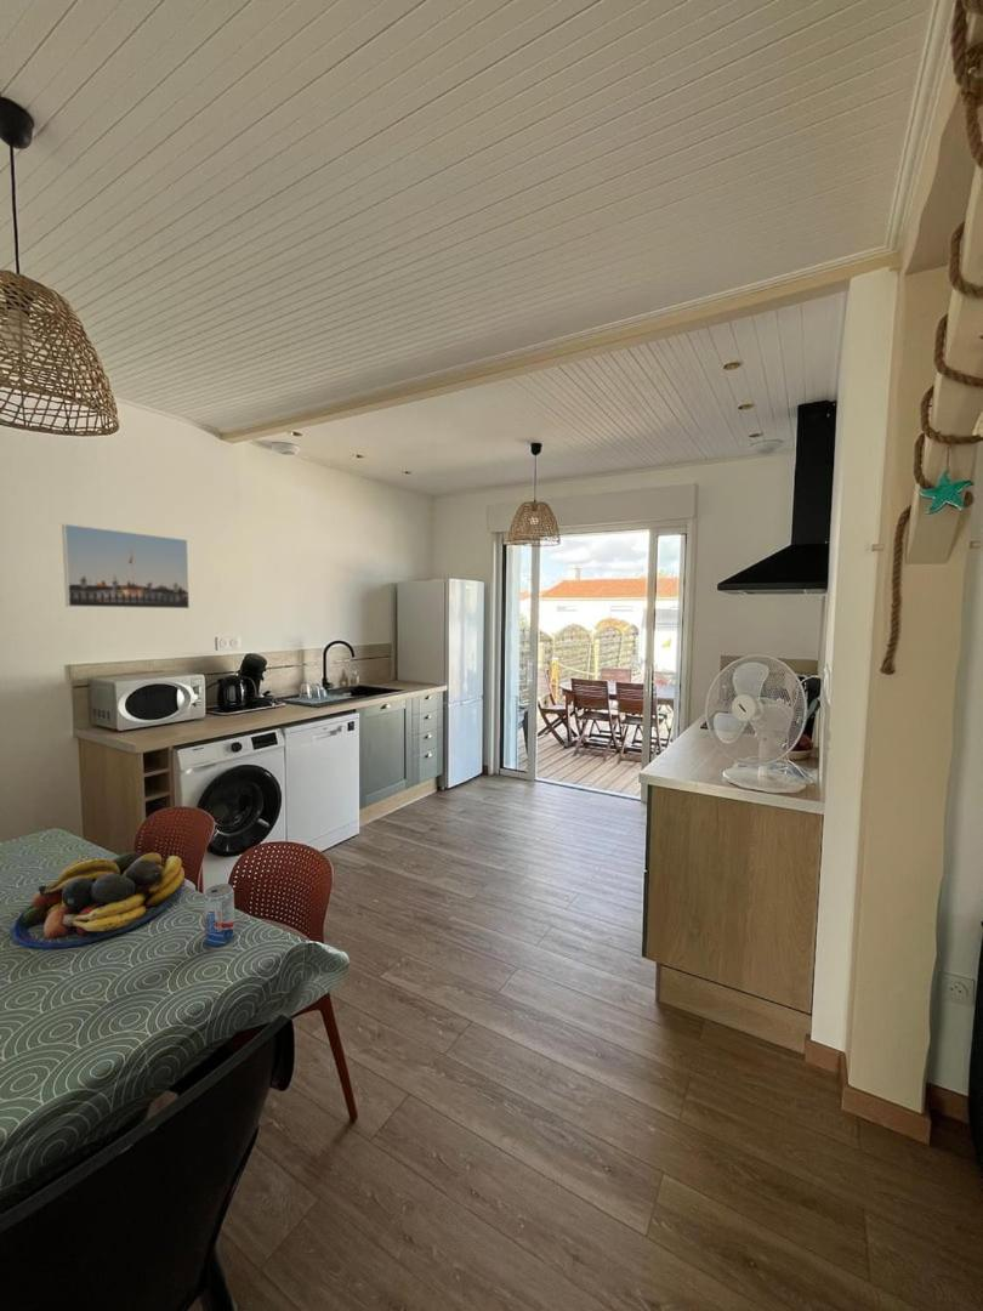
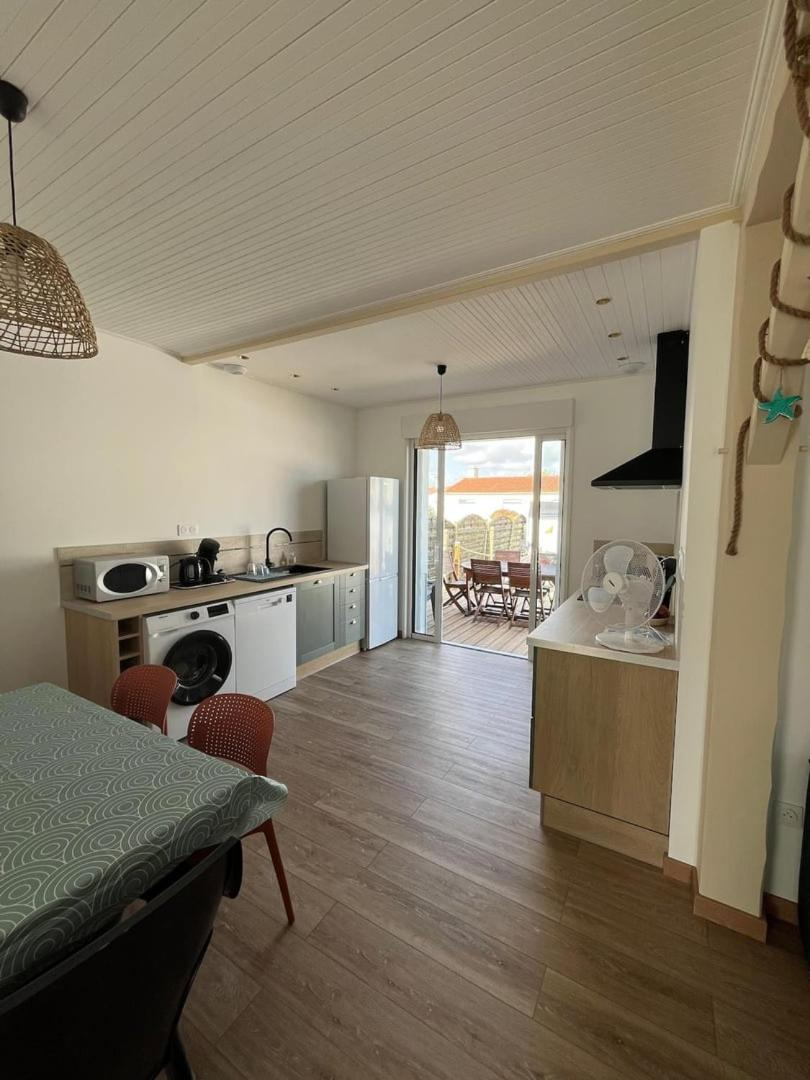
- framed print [61,523,191,609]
- fruit bowl [10,851,186,950]
- beverage can [203,882,235,947]
